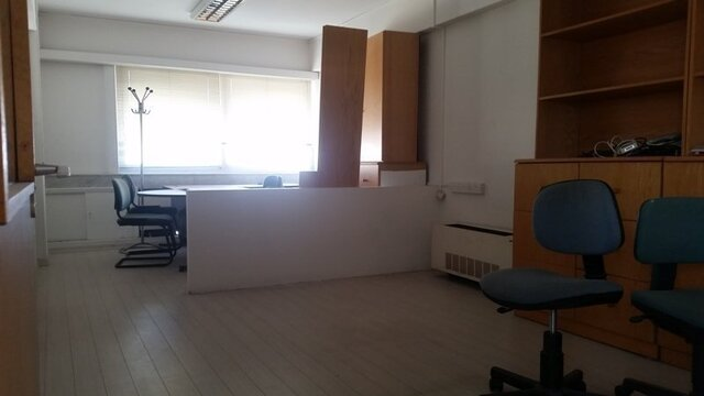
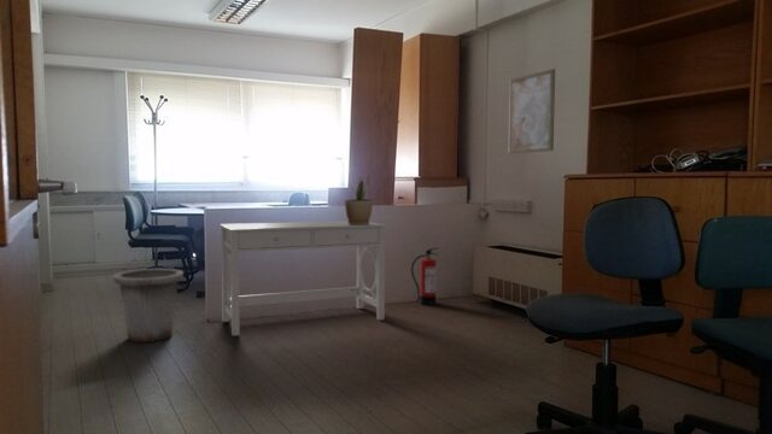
+ desk [220,219,387,338]
+ trash can [112,268,185,344]
+ wall art [508,68,556,154]
+ fire extinguisher [410,246,440,306]
+ potted plant [344,172,374,225]
